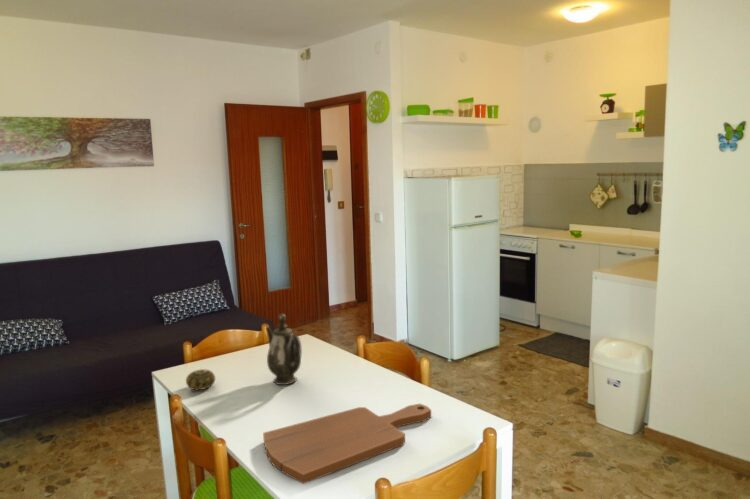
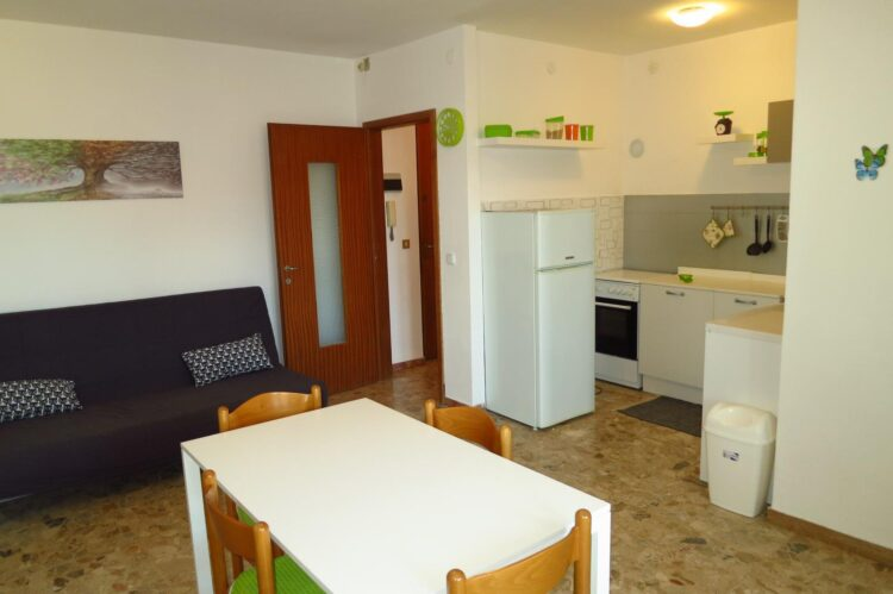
- cutting board [262,403,432,485]
- teapot [264,313,303,386]
- decorative ball [185,368,216,391]
